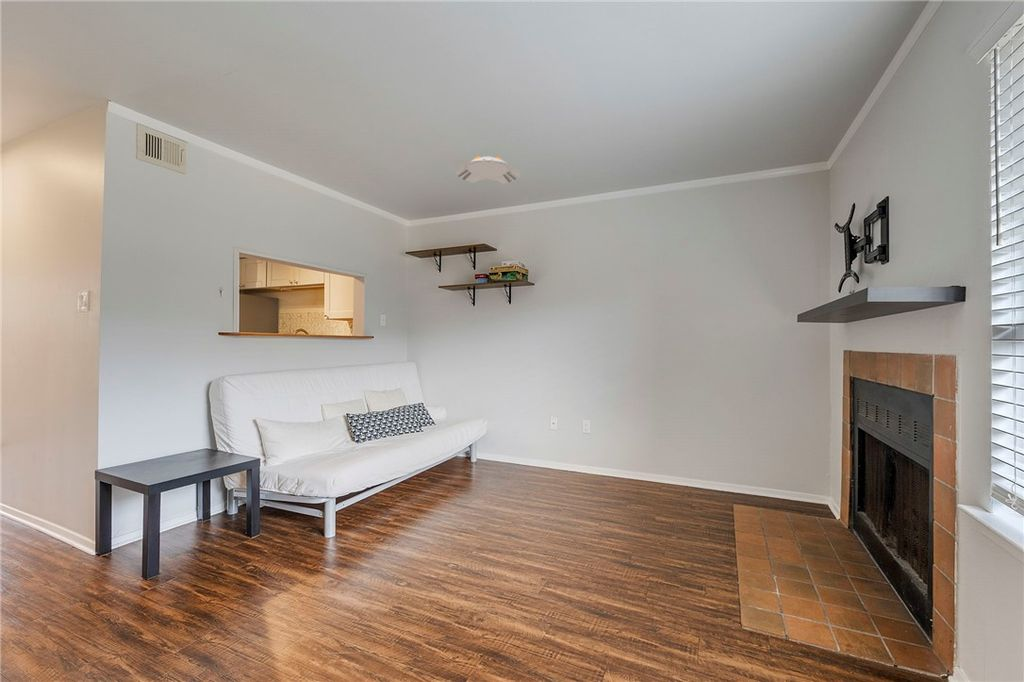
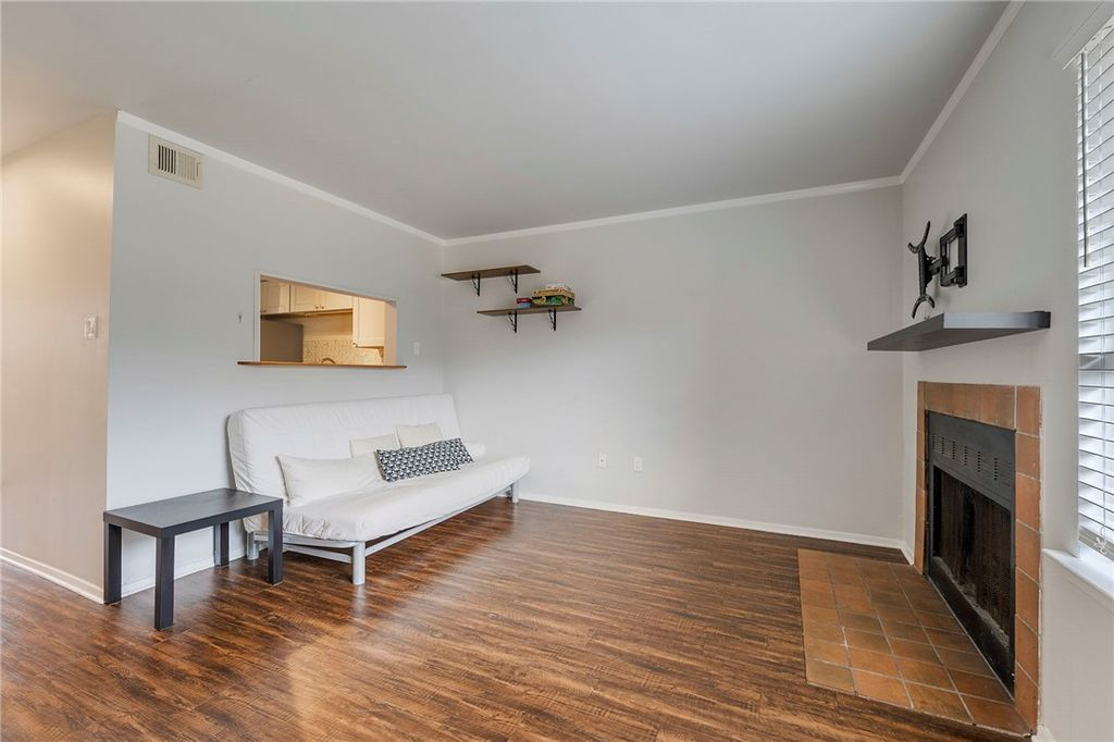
- ceiling light fixture [455,155,522,185]
